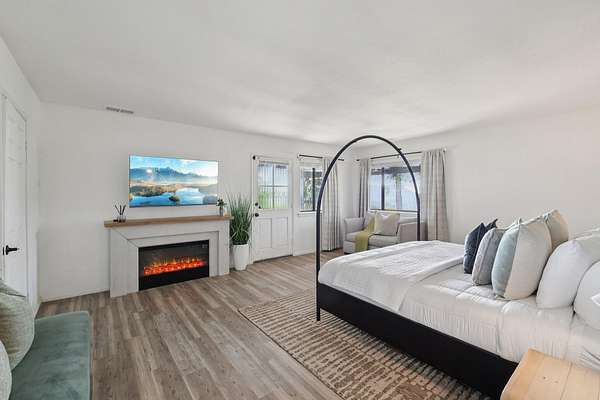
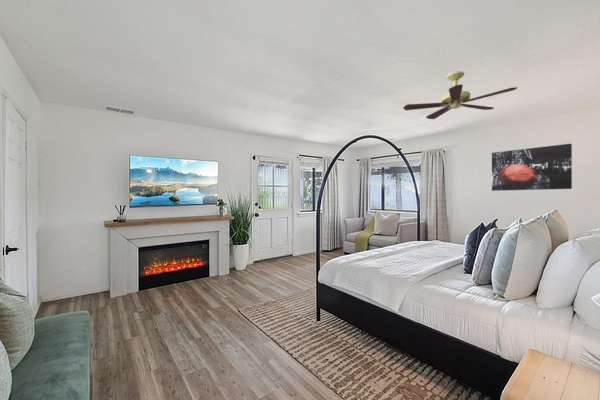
+ ceiling fan [402,70,518,120]
+ wall art [491,143,573,192]
